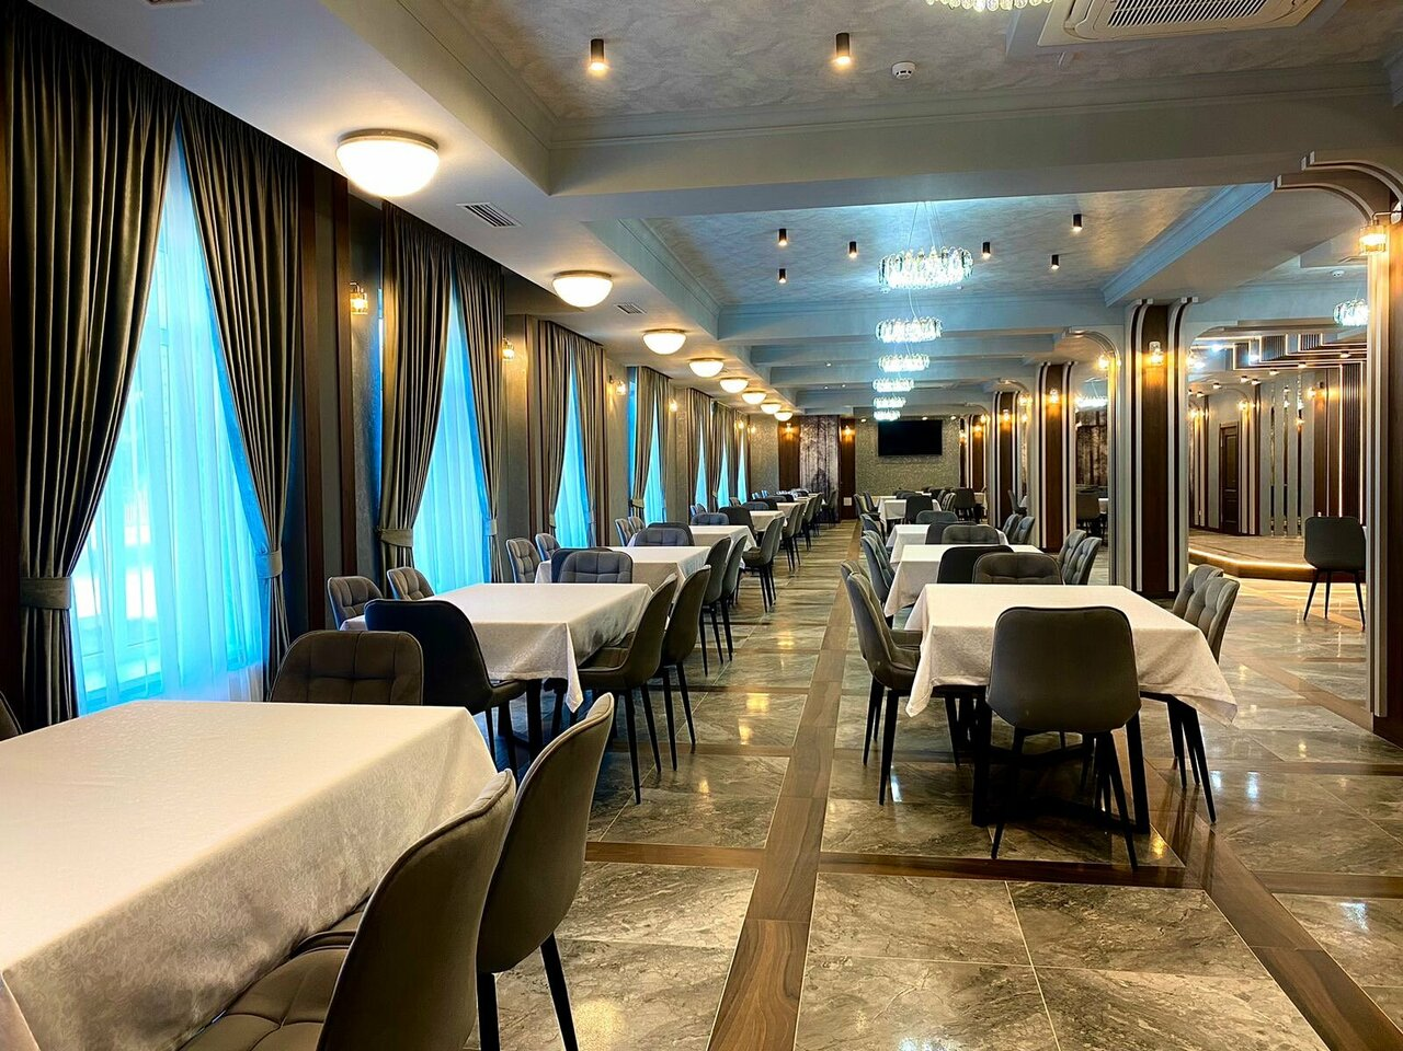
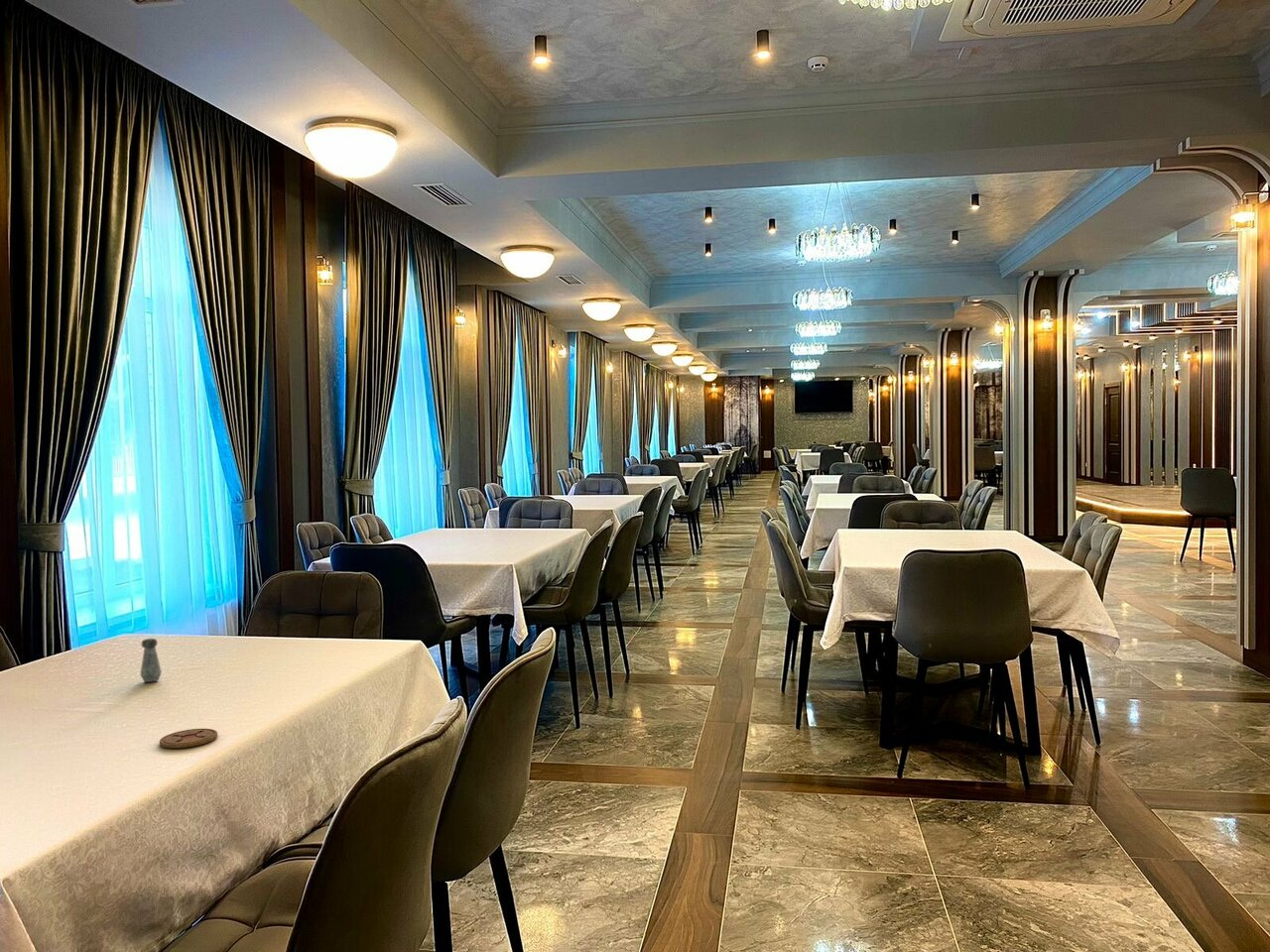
+ coaster [159,728,218,749]
+ salt shaker [139,638,163,683]
